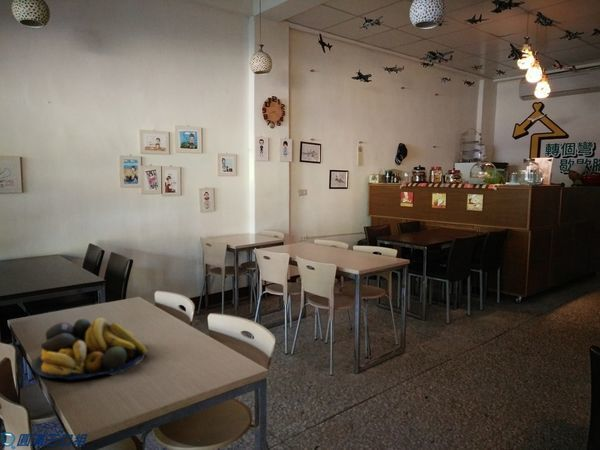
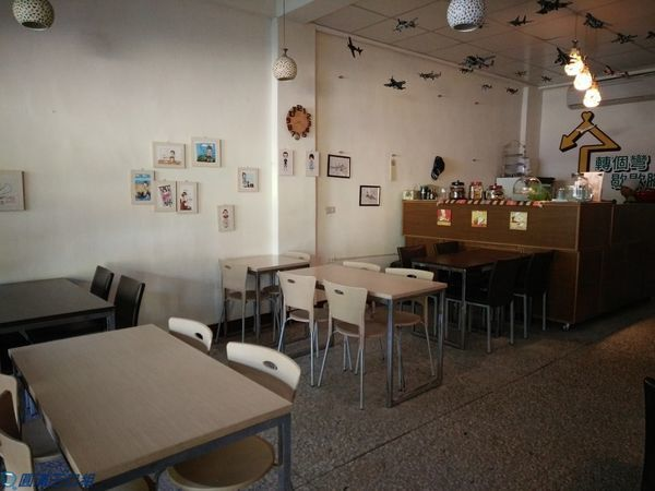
- fruit bowl [31,317,148,381]
